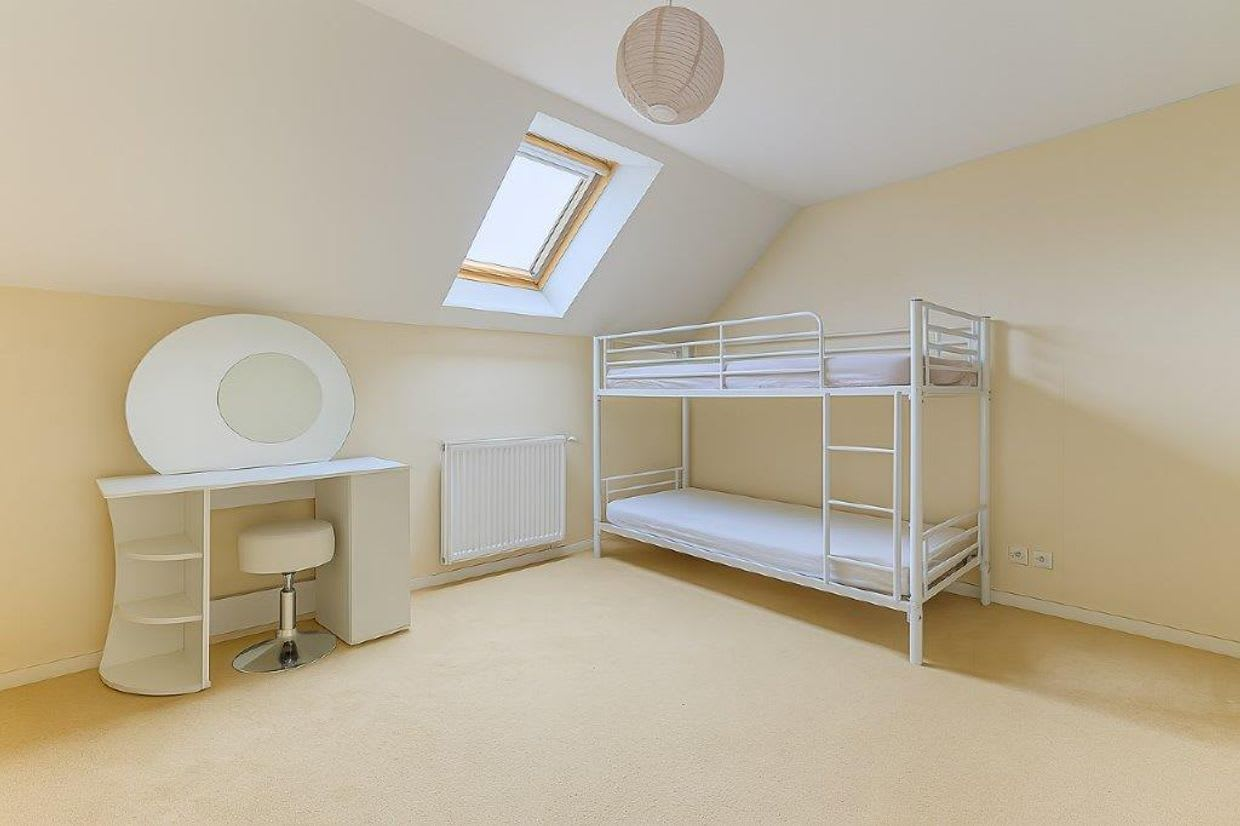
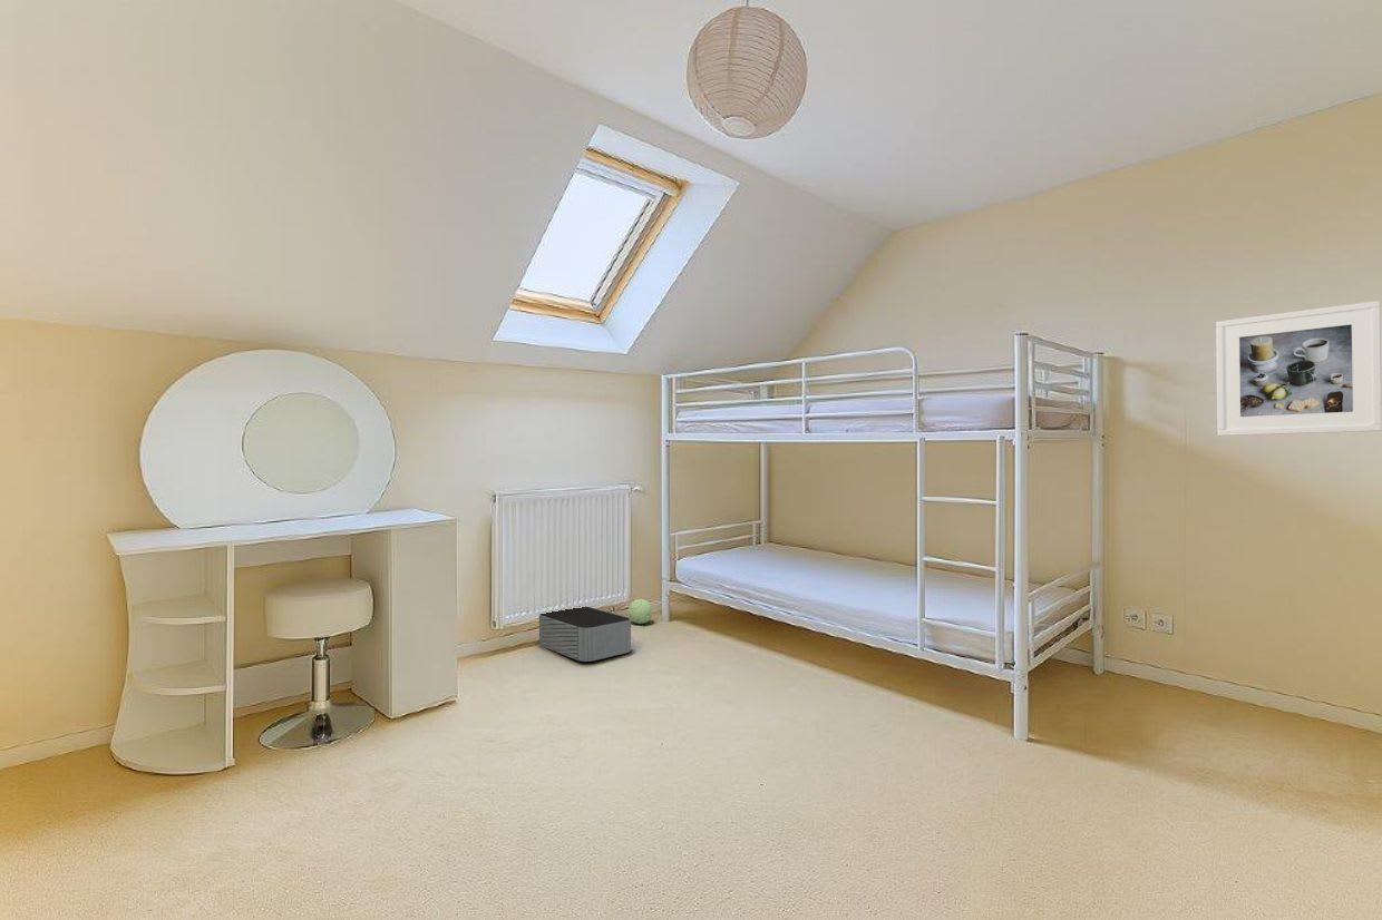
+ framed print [1215,300,1382,437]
+ storage bin [538,606,632,663]
+ plush toy [627,598,654,625]
